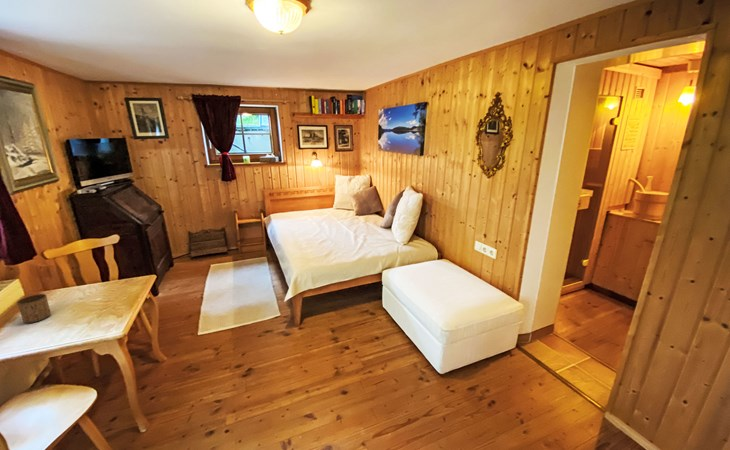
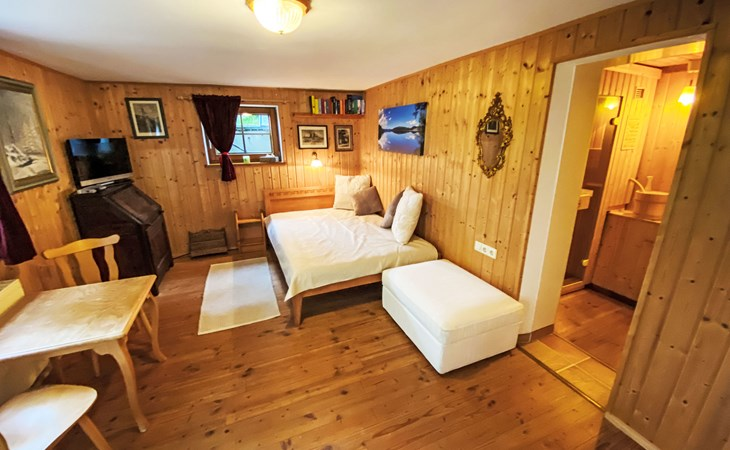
- cup [16,293,52,324]
